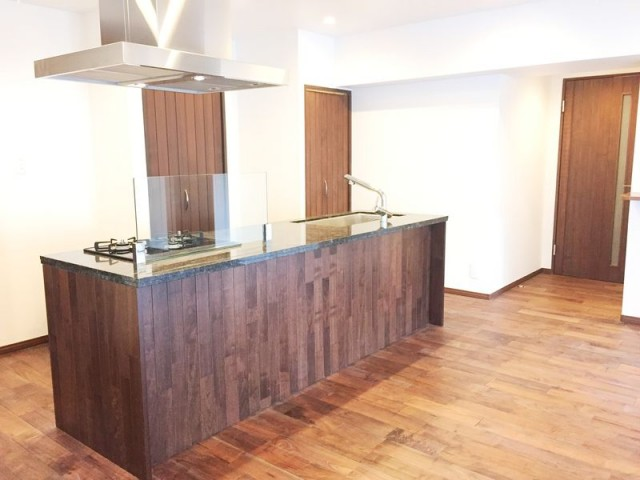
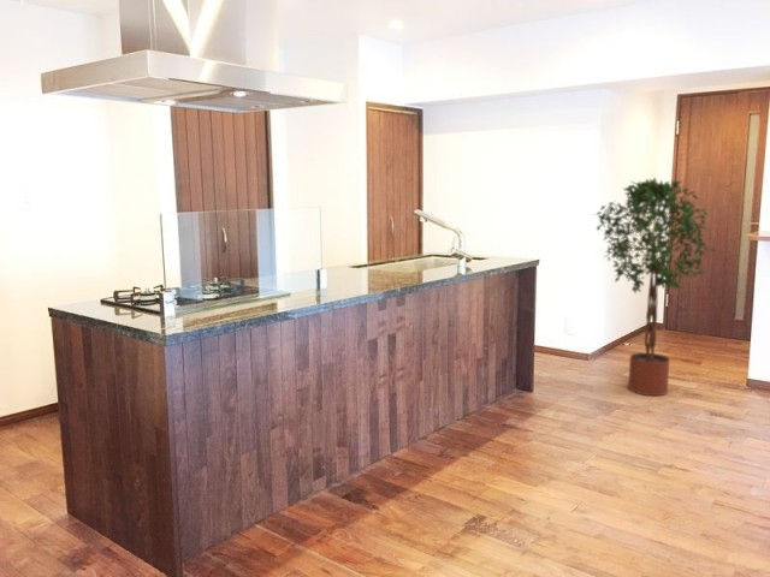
+ potted tree [592,177,717,397]
